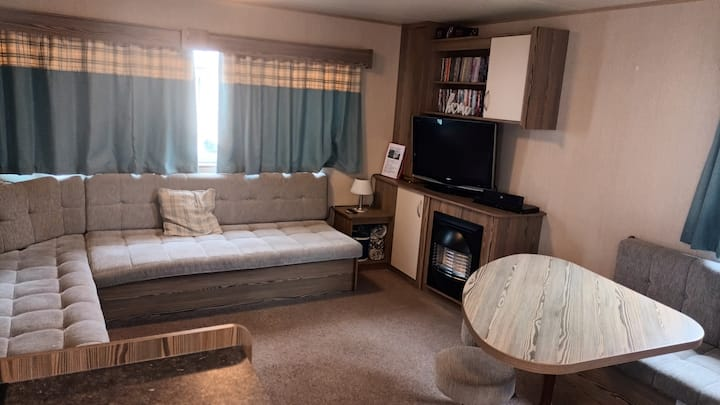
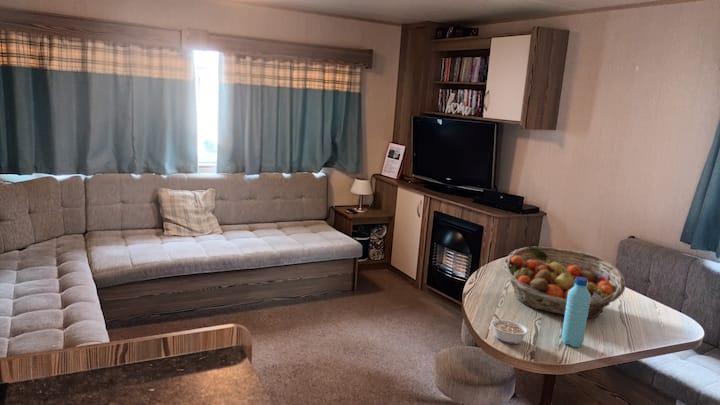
+ legume [490,313,530,345]
+ fruit basket [502,245,626,319]
+ water bottle [561,277,590,348]
